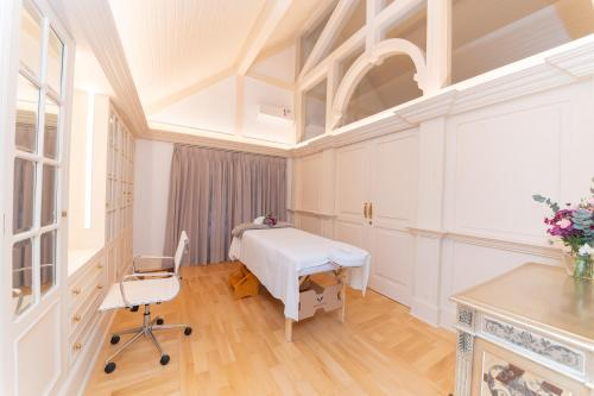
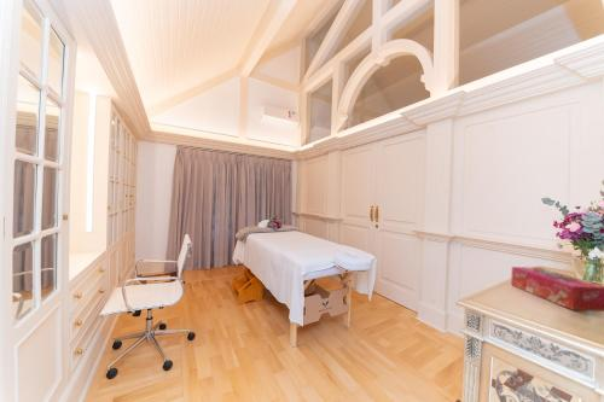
+ tissue box [510,266,604,313]
